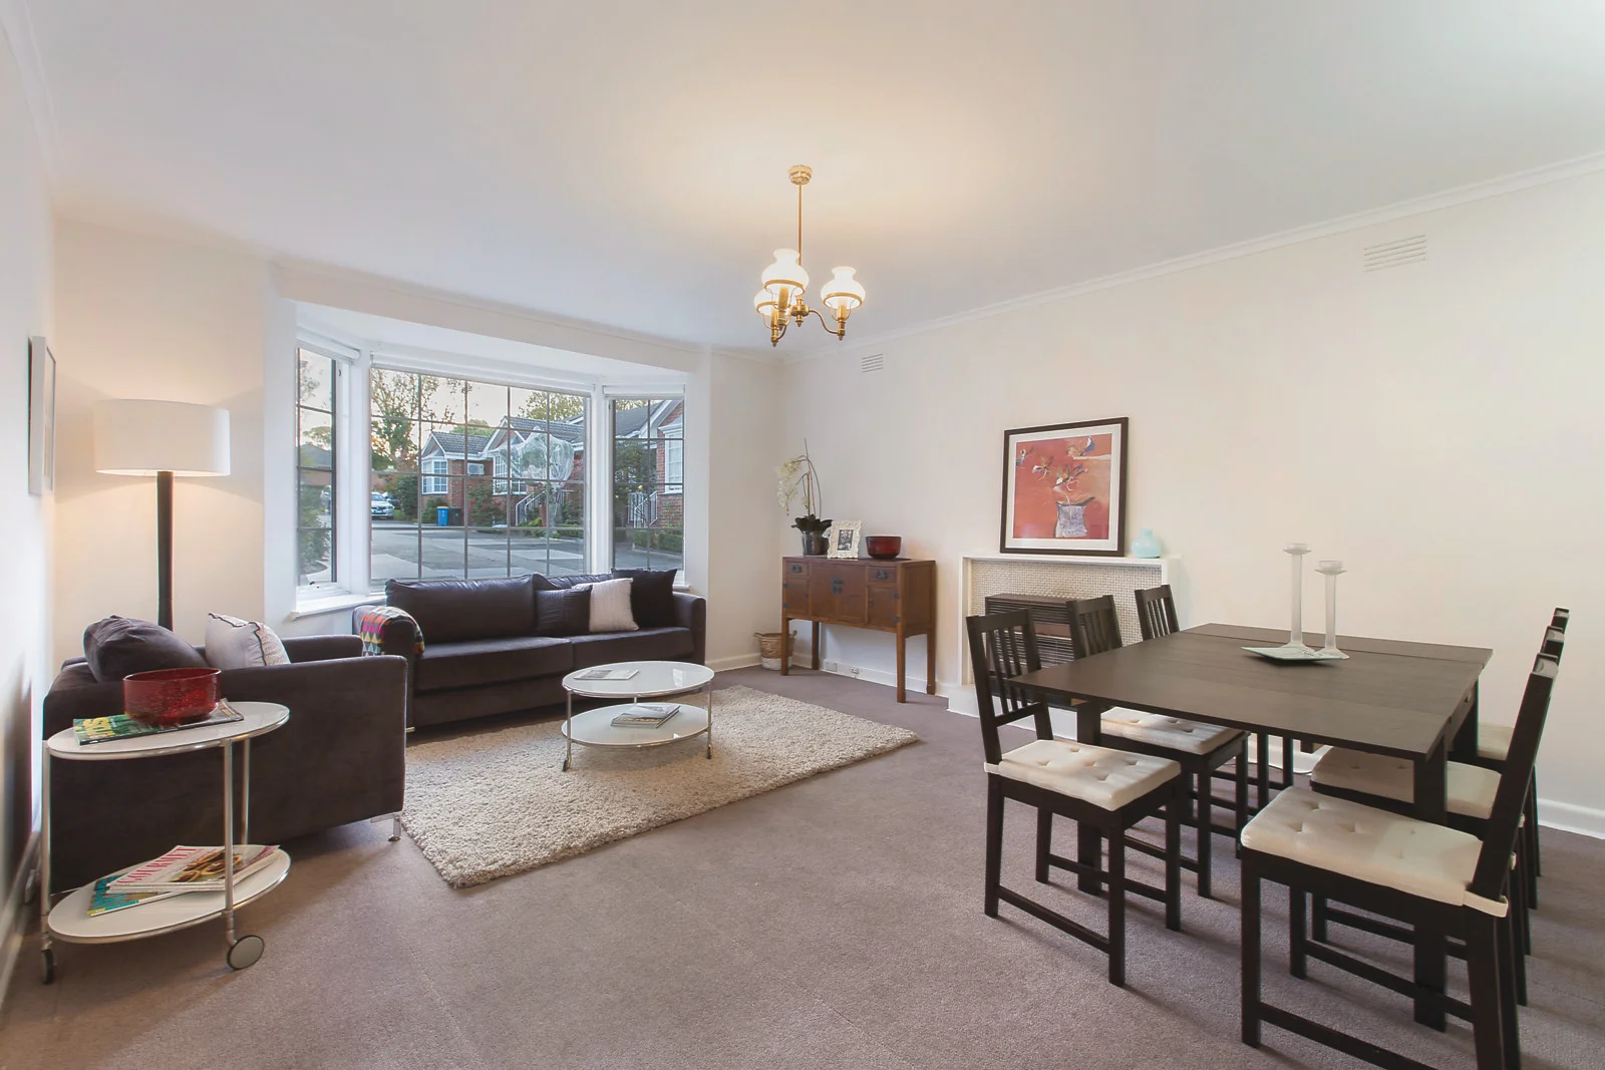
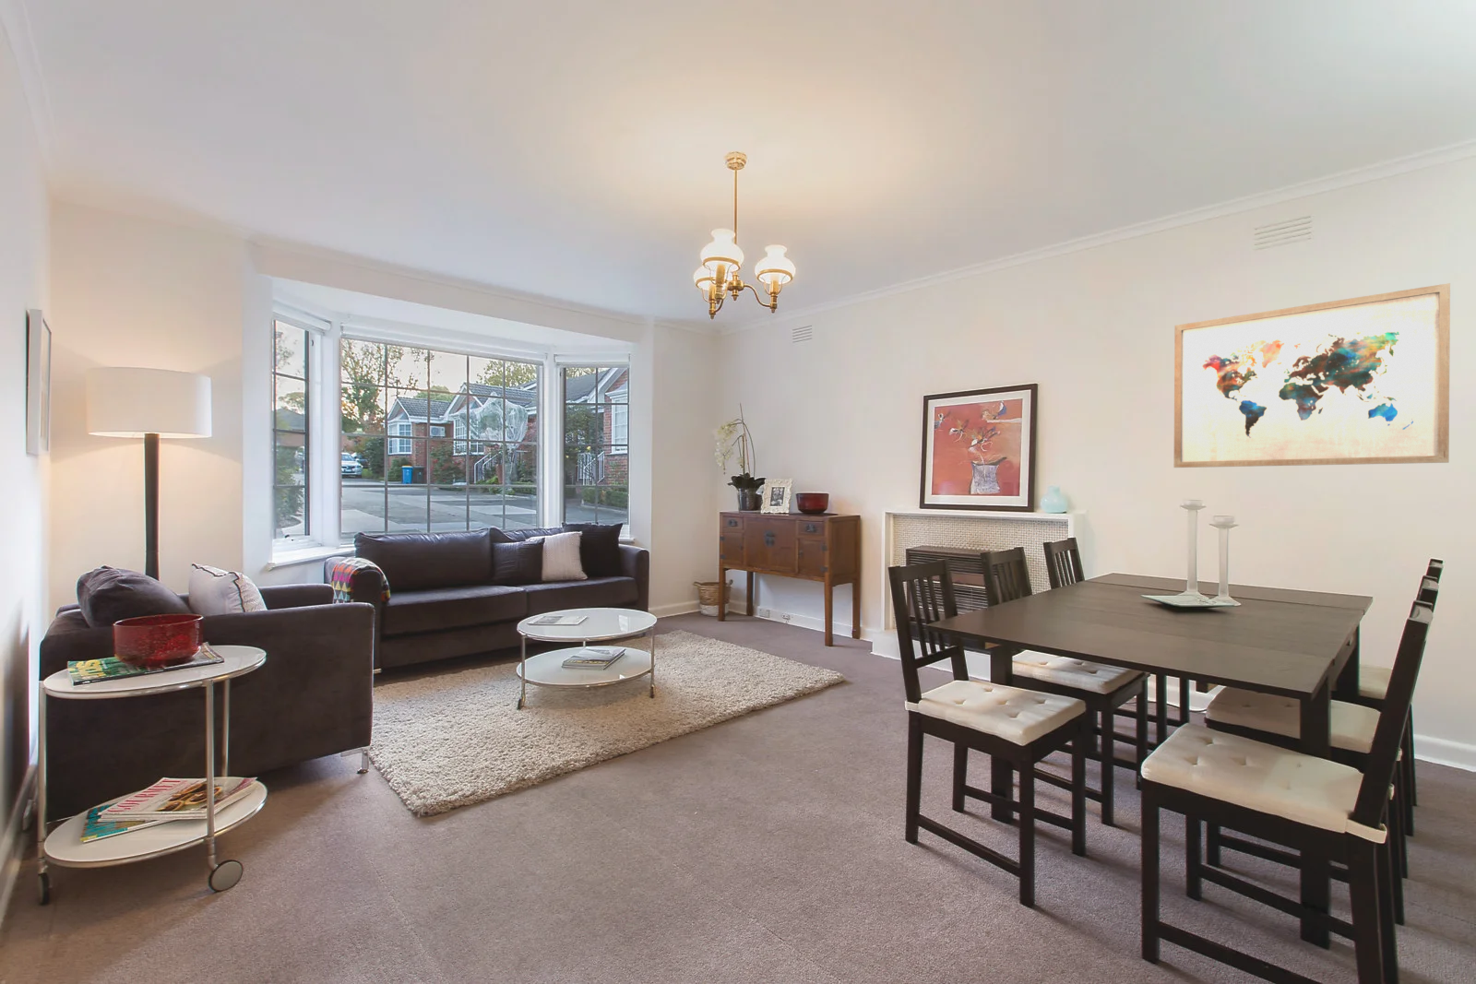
+ wall art [1173,282,1451,469]
